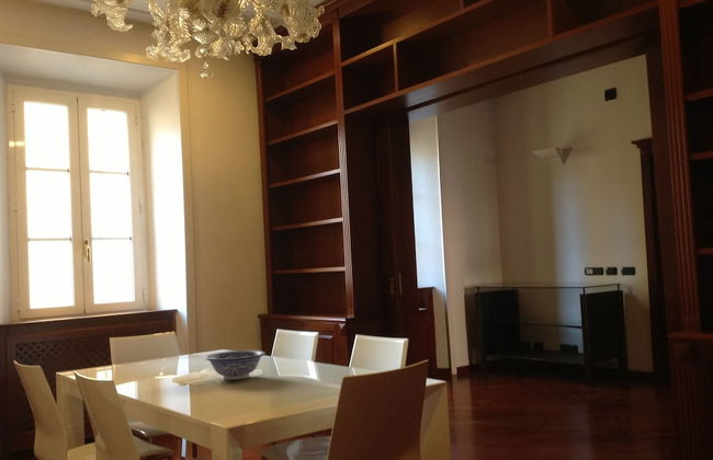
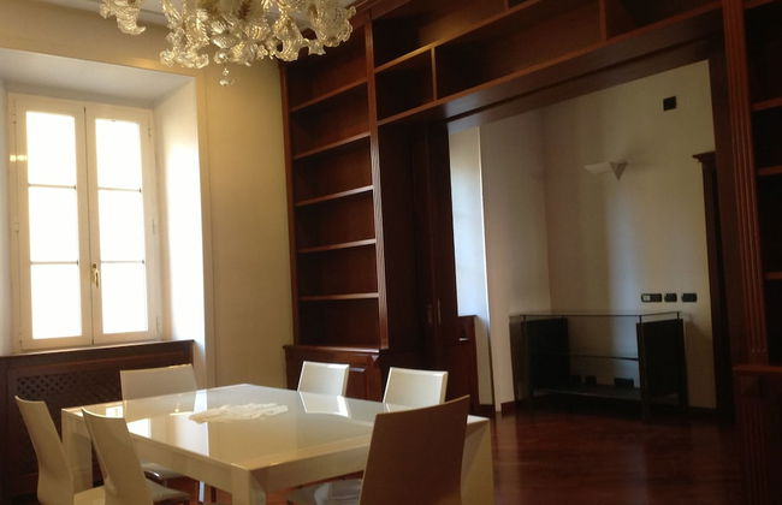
- decorative bowl [204,349,267,381]
